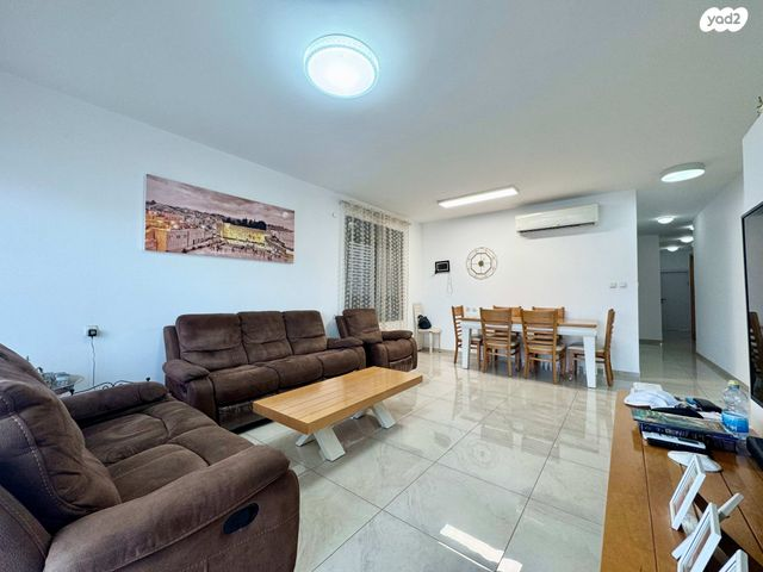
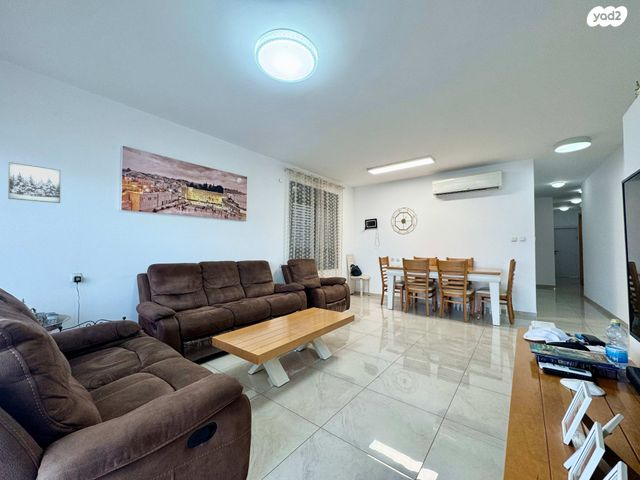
+ wall art [7,161,62,204]
